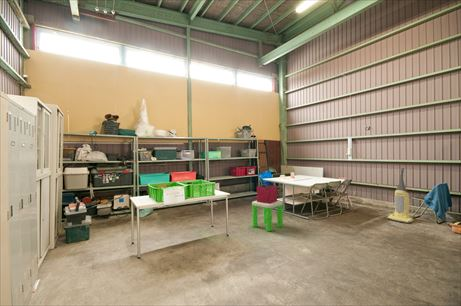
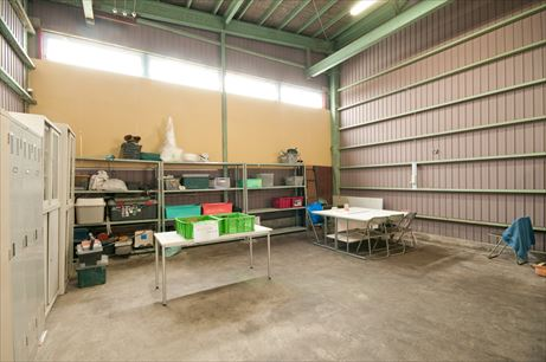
- stool [251,200,284,232]
- storage bin [256,184,278,204]
- vacuum cleaner [386,167,414,224]
